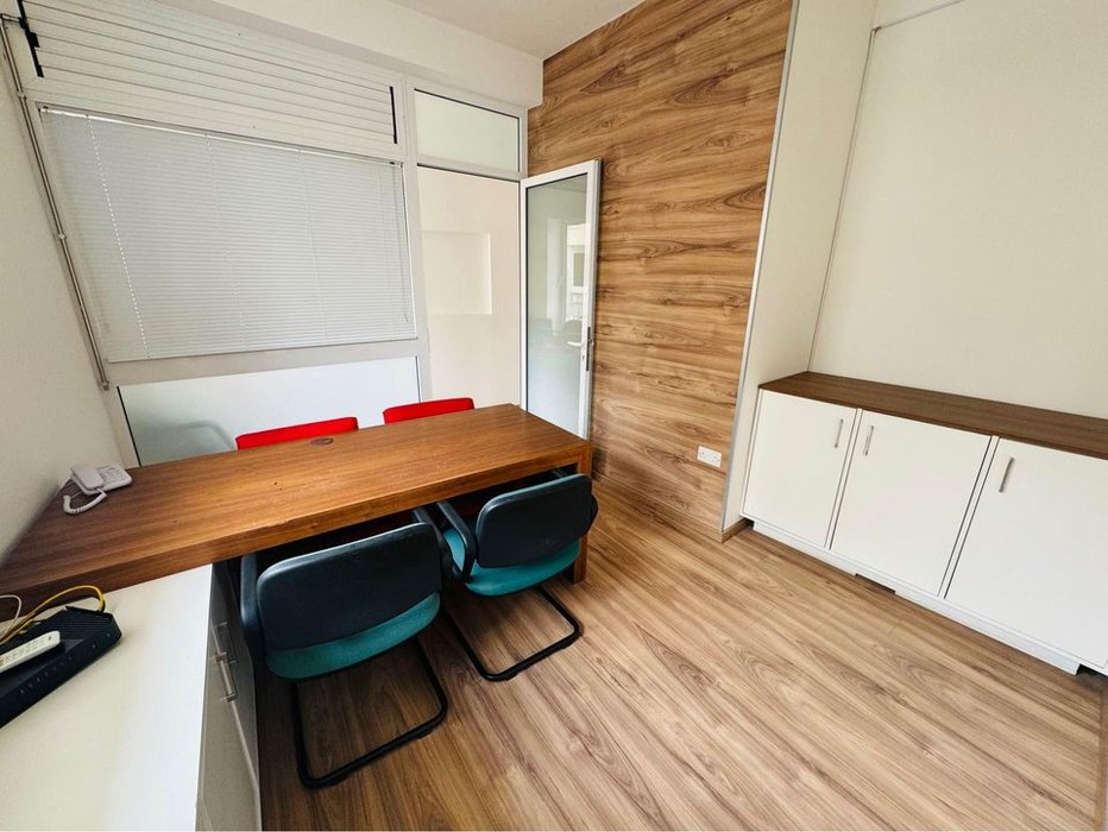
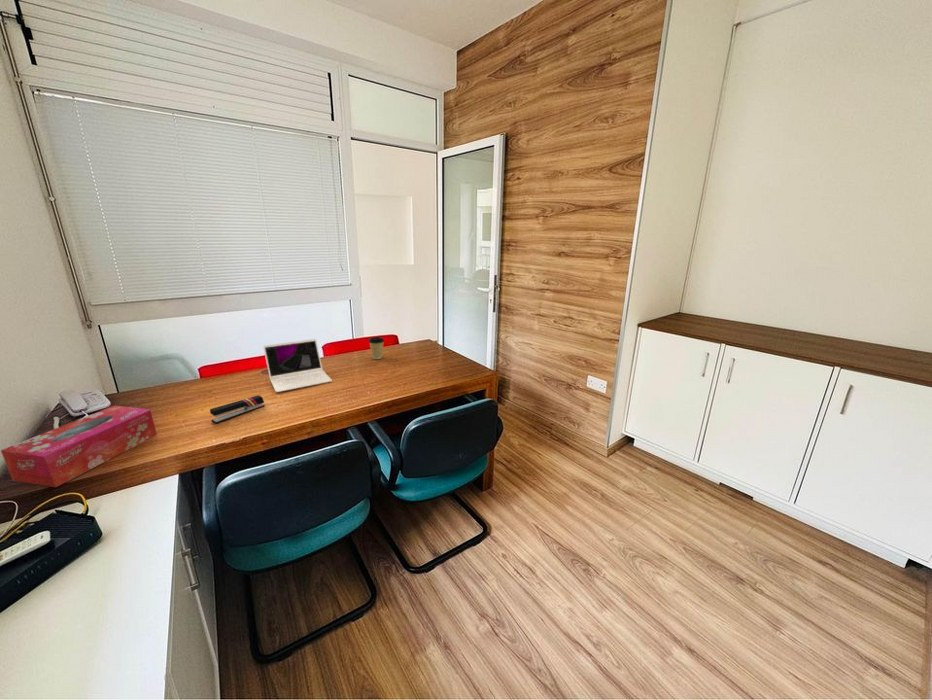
+ coffee cup [367,336,386,360]
+ laptop [263,338,333,393]
+ stapler [209,394,266,425]
+ tissue box [0,405,158,488]
